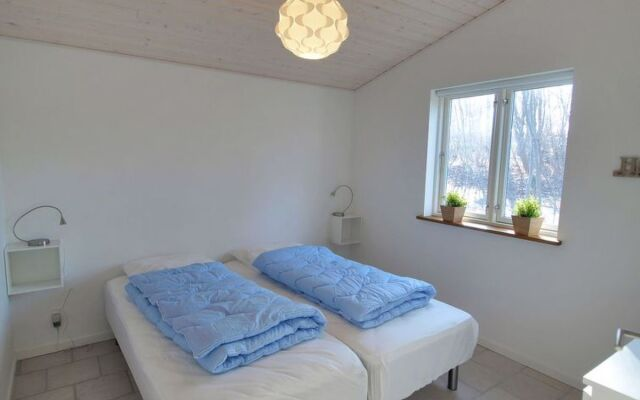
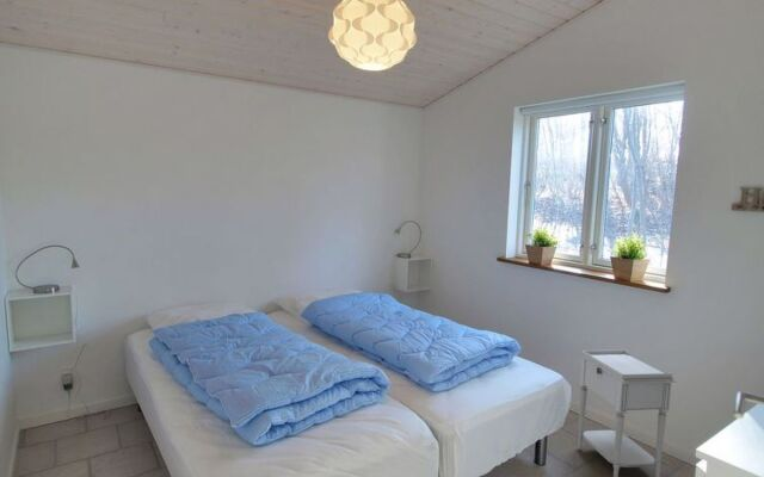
+ nightstand [577,348,678,477]
